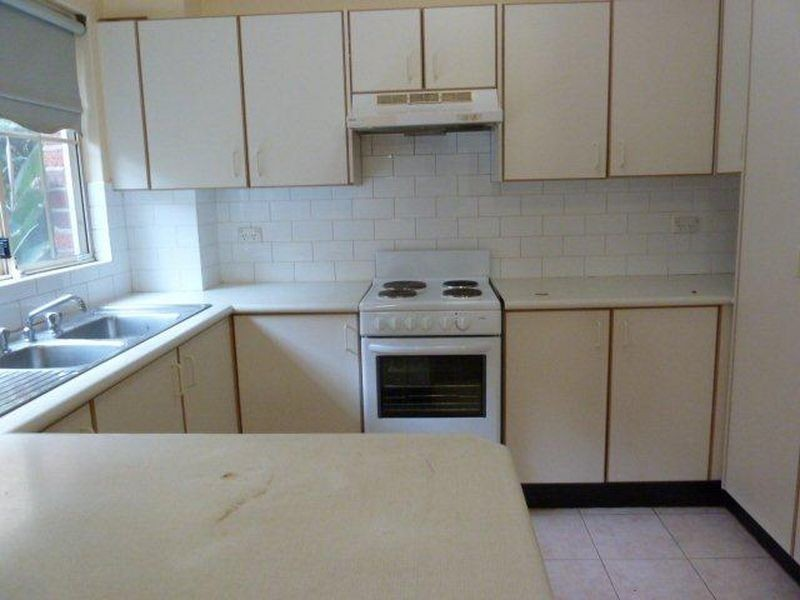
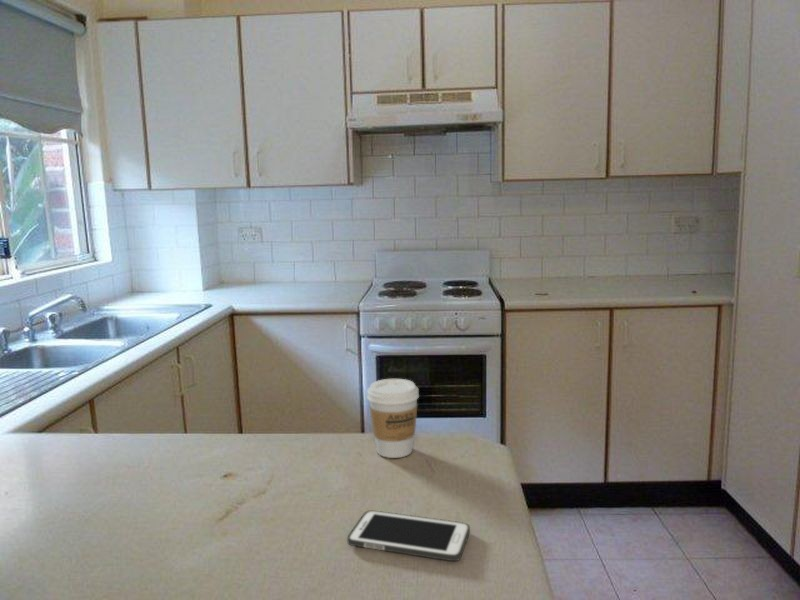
+ coffee cup [366,378,420,459]
+ cell phone [346,509,471,562]
